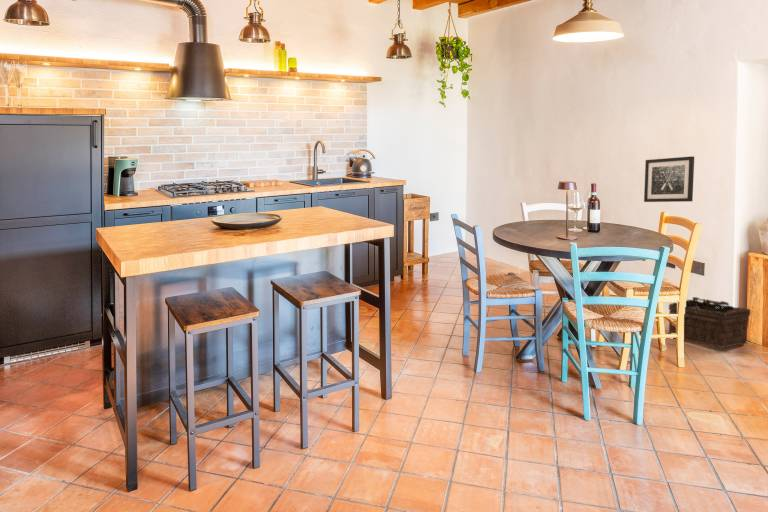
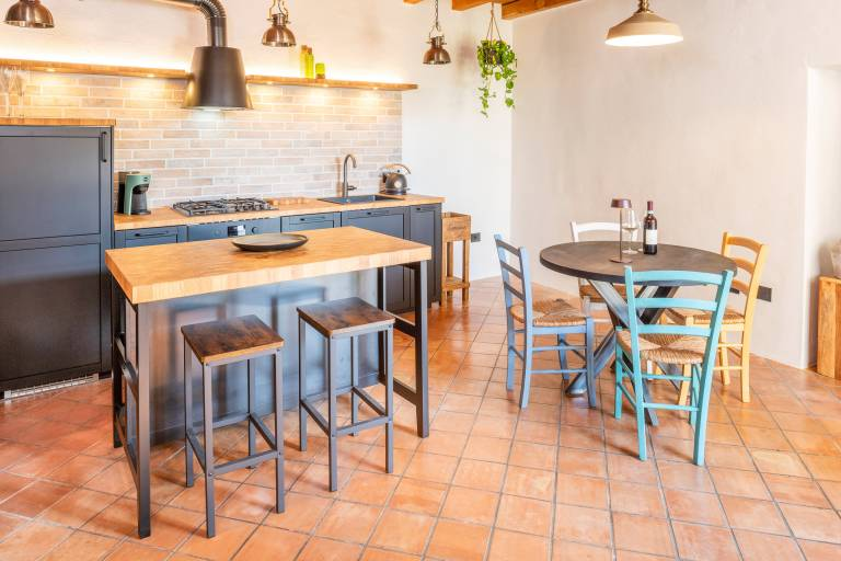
- wall art [643,155,695,203]
- basket [668,296,751,349]
